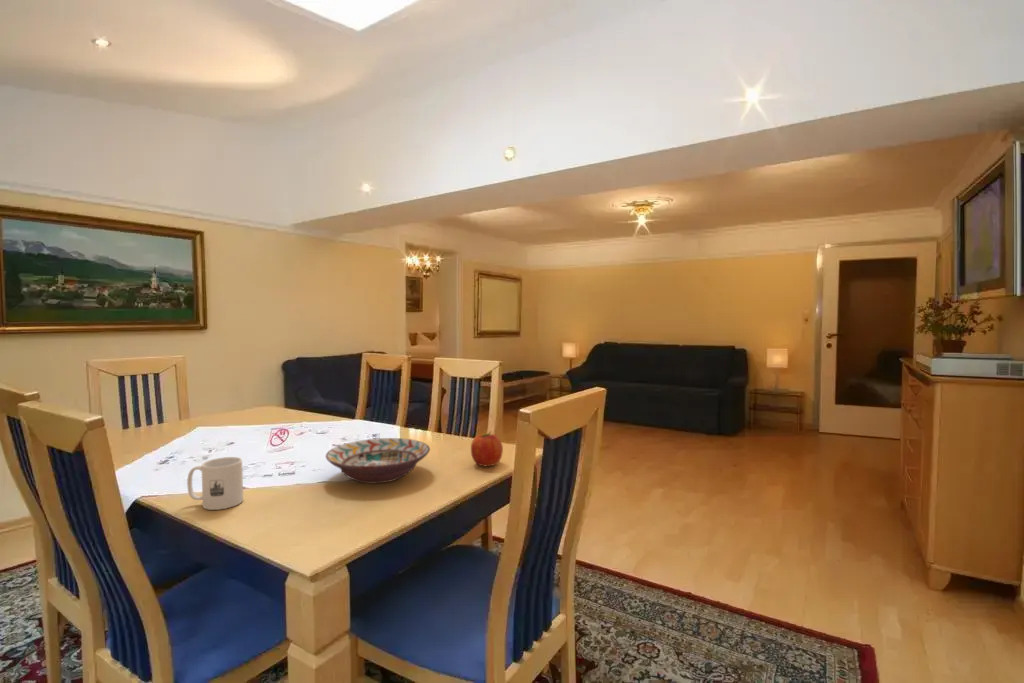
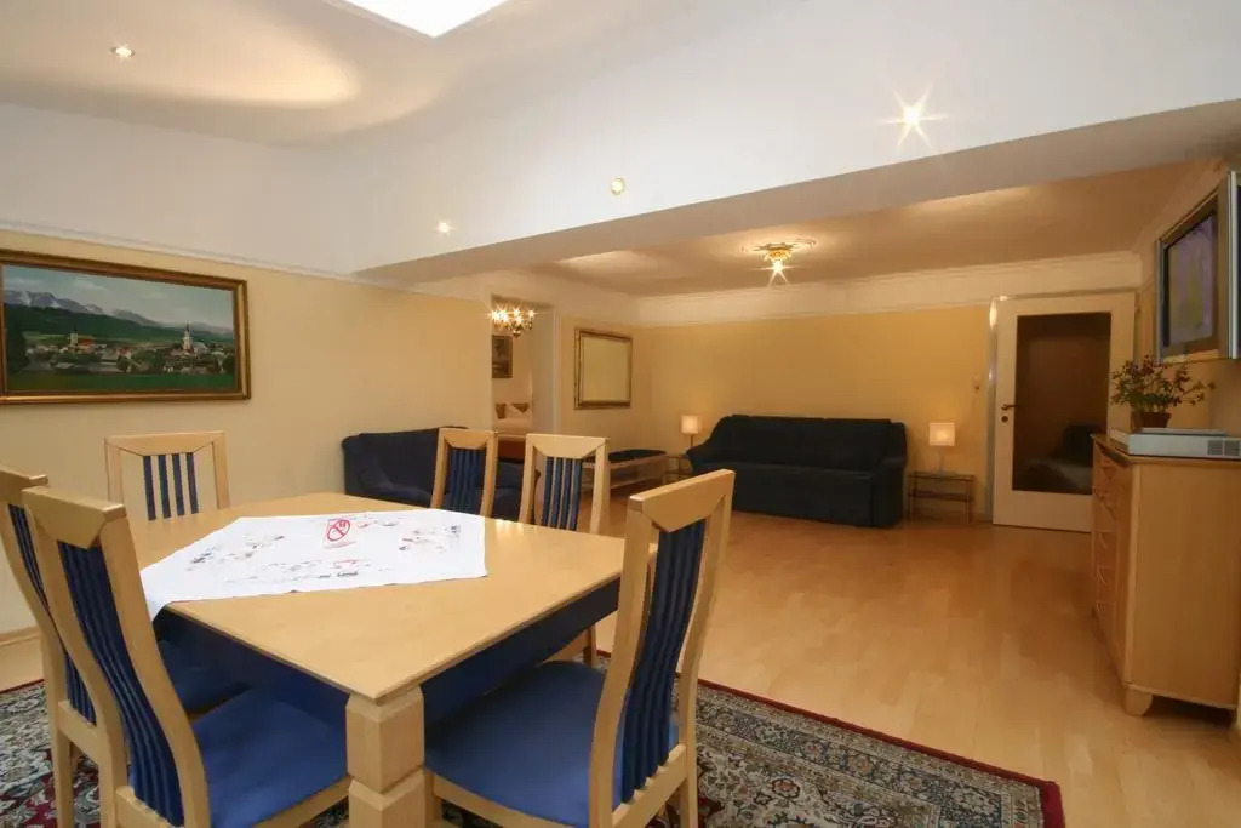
- fruit [470,430,504,467]
- decorative bowl [325,437,431,484]
- mug [186,456,244,511]
